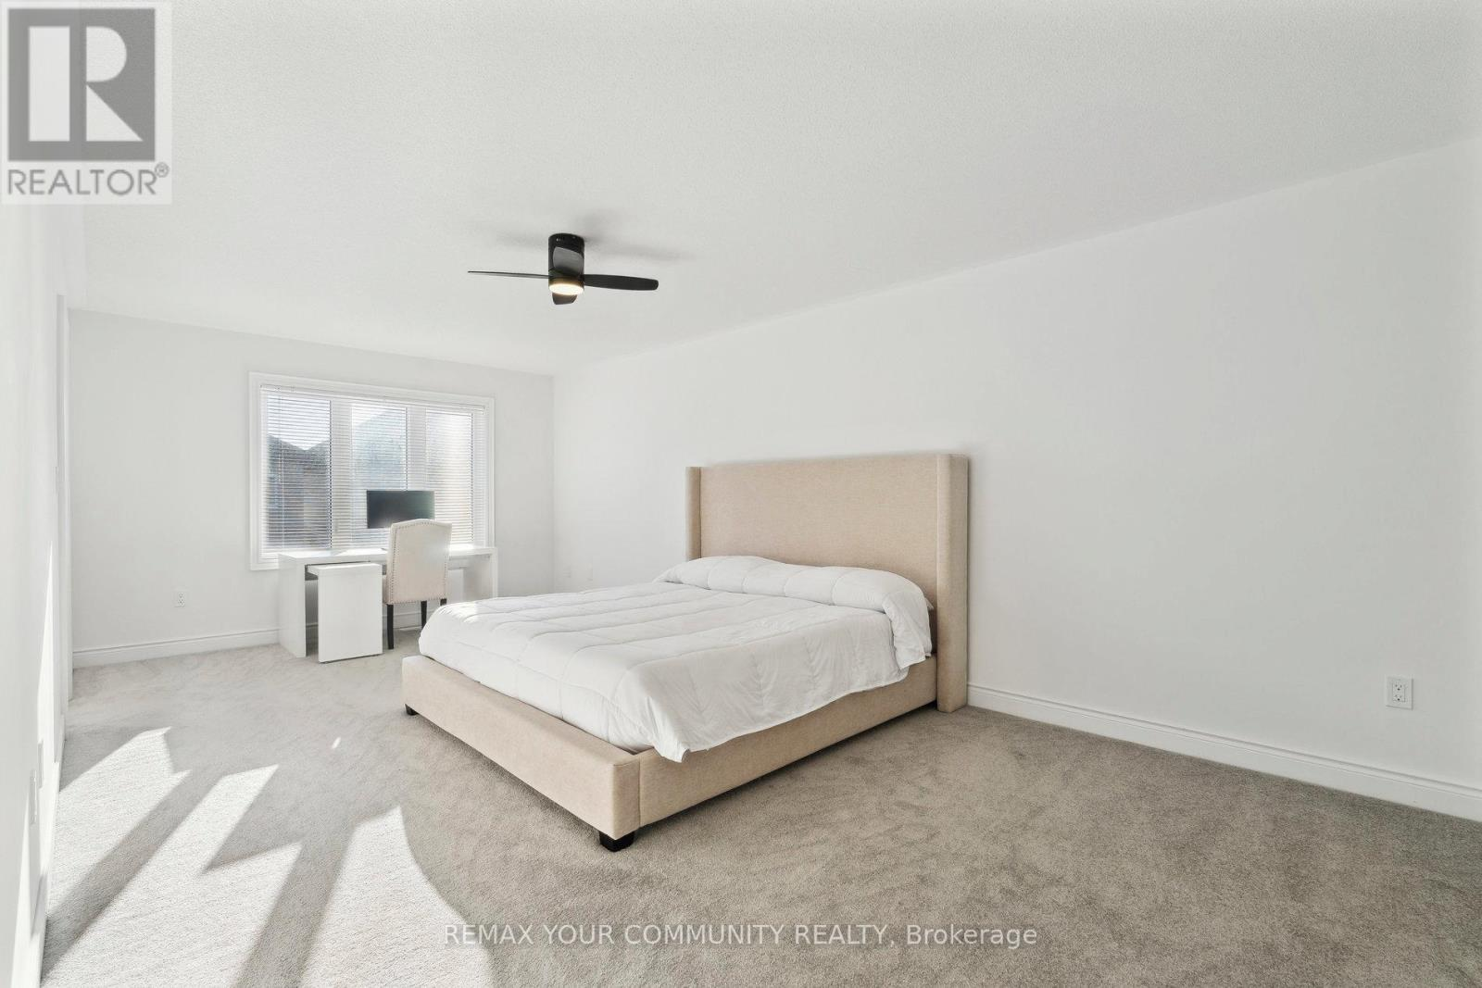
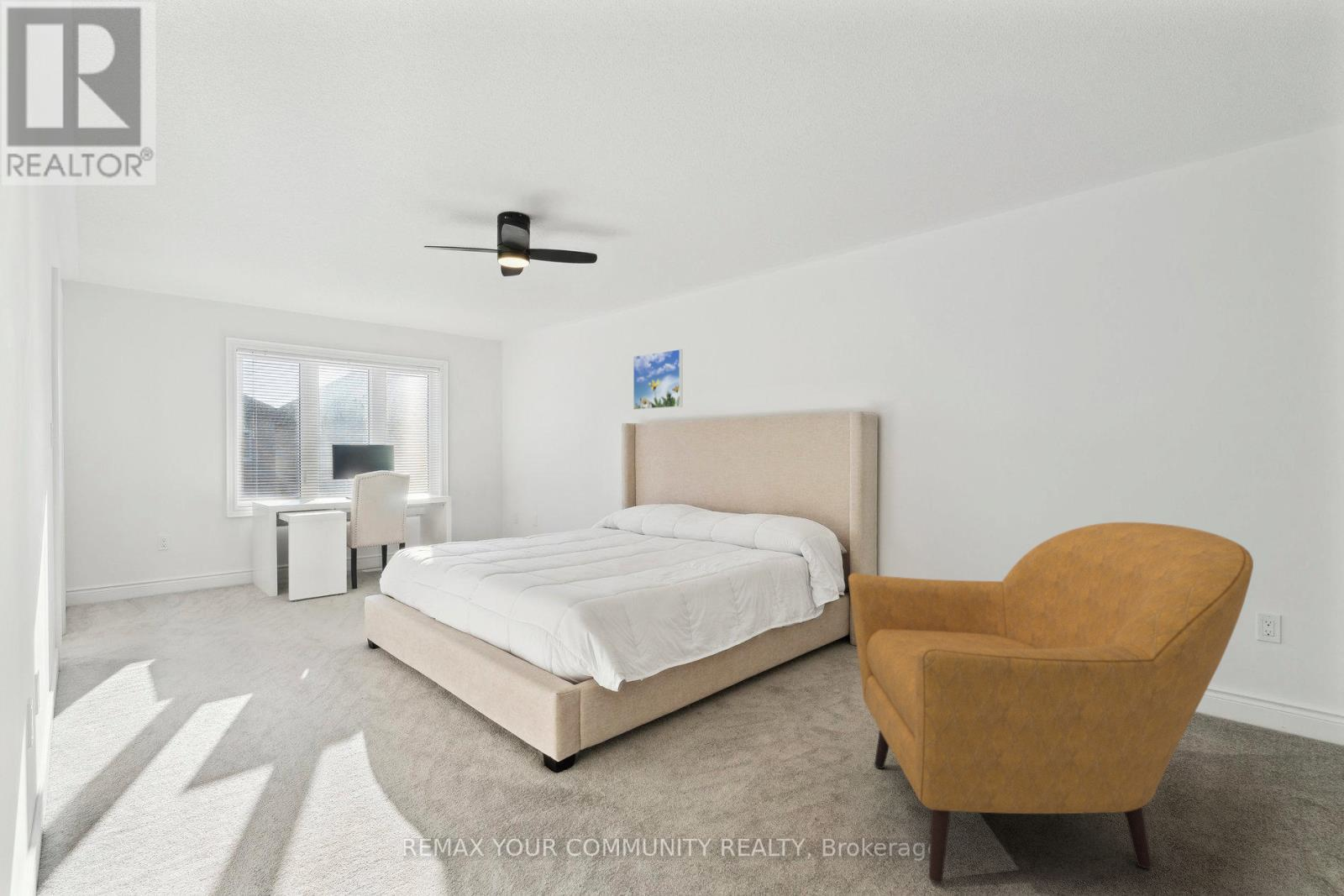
+ armchair [848,521,1254,884]
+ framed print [633,348,683,411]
